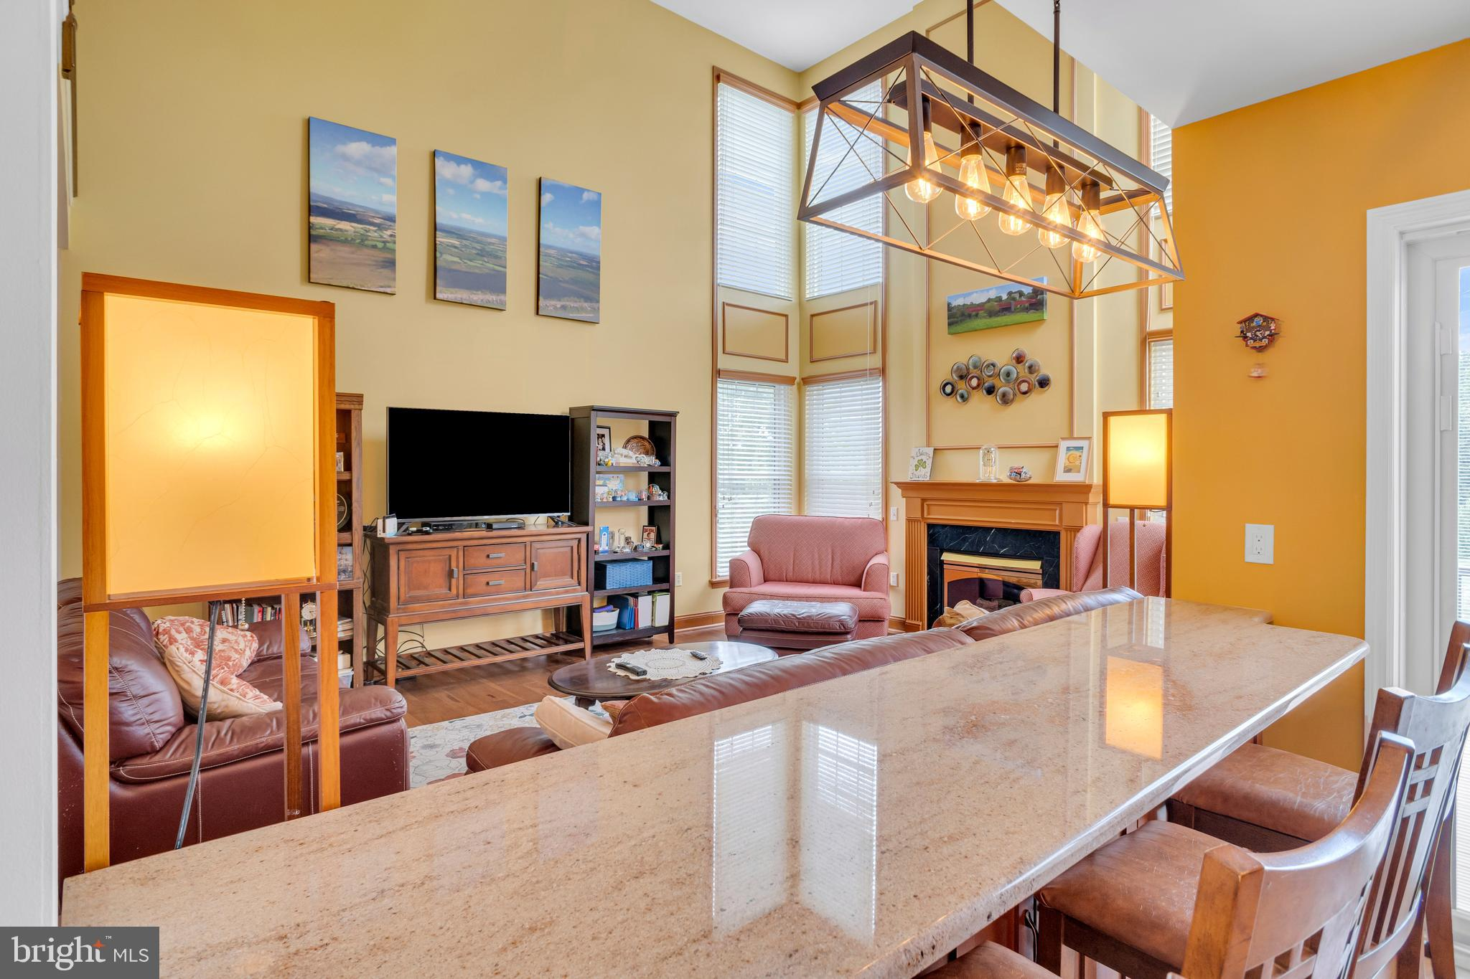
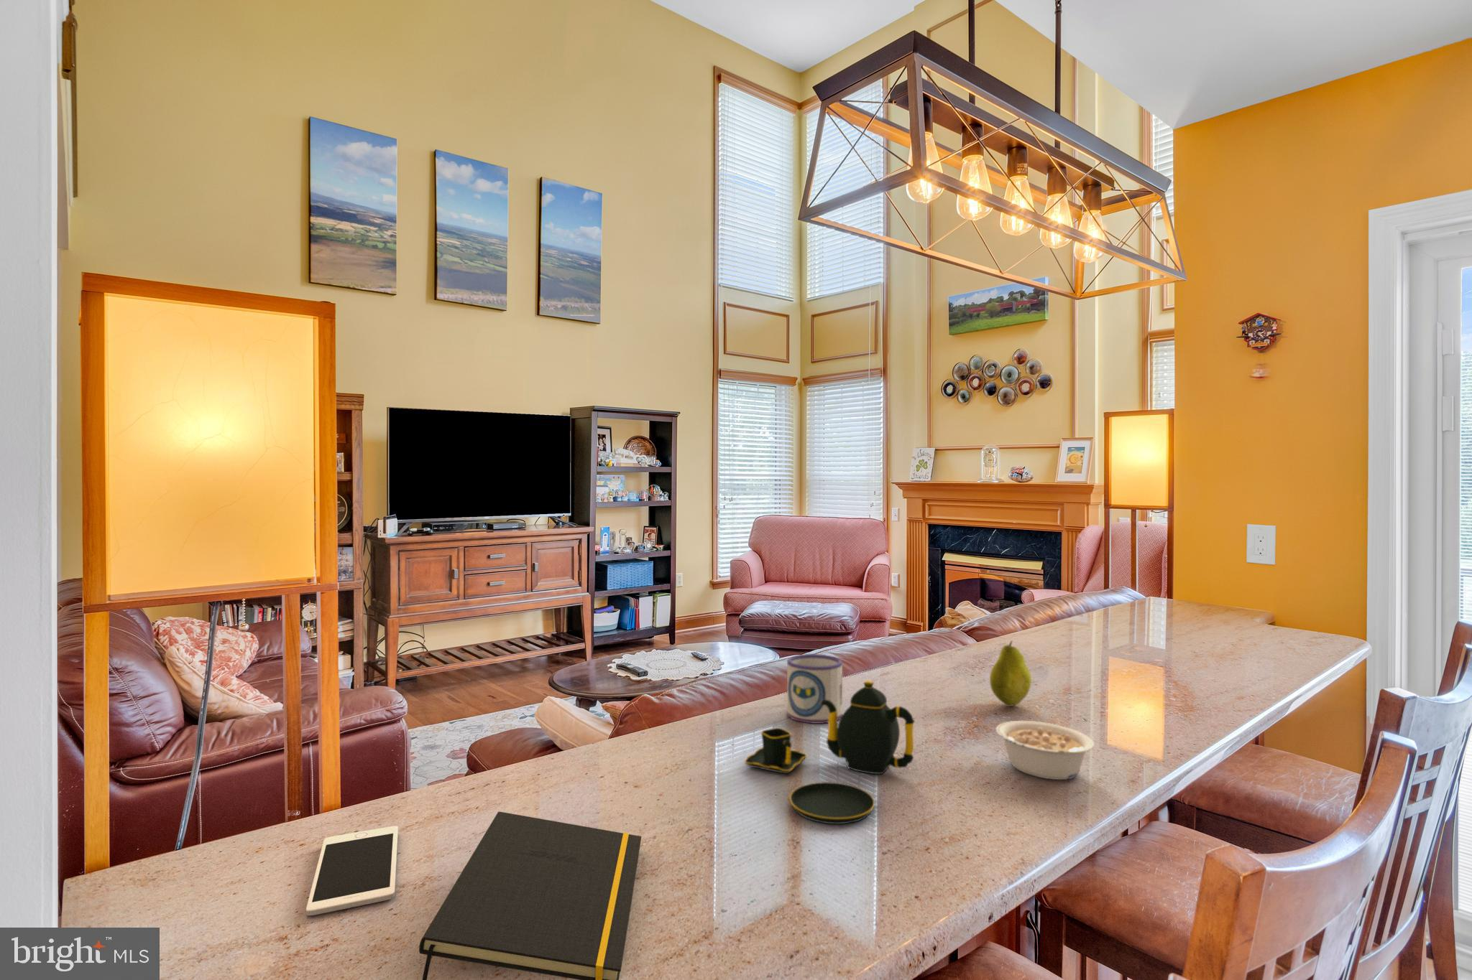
+ legume [996,720,1096,781]
+ cell phone [305,826,398,917]
+ fruit [989,640,1032,708]
+ teapot [744,680,915,825]
+ notepad [418,812,641,980]
+ mug [786,653,843,724]
